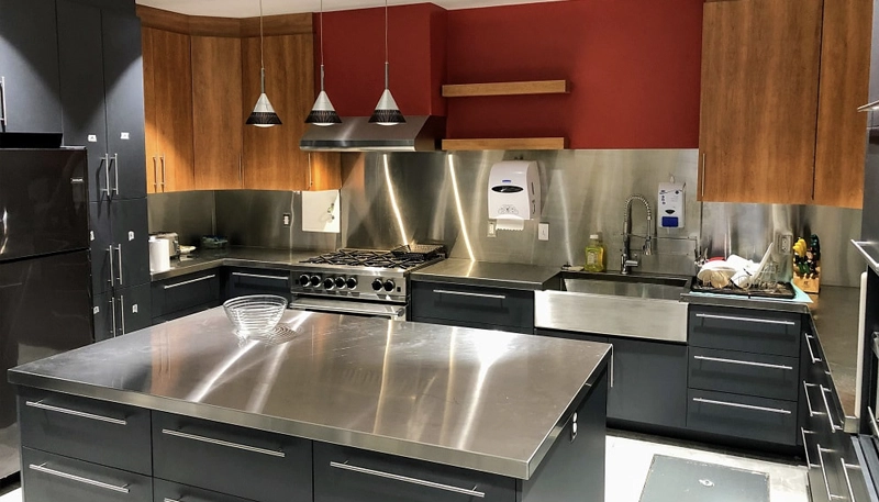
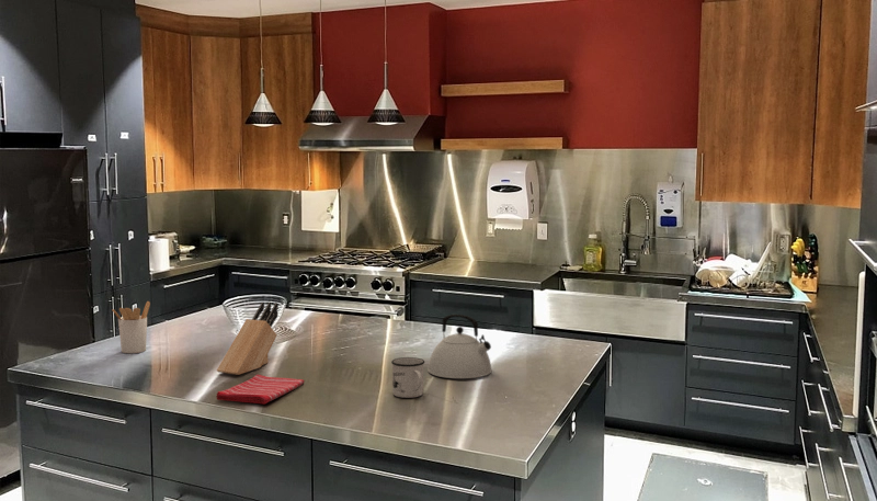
+ utensil holder [111,300,151,354]
+ knife block [216,301,280,376]
+ kettle [426,314,492,379]
+ mug [390,356,425,399]
+ dish towel [215,374,306,405]
